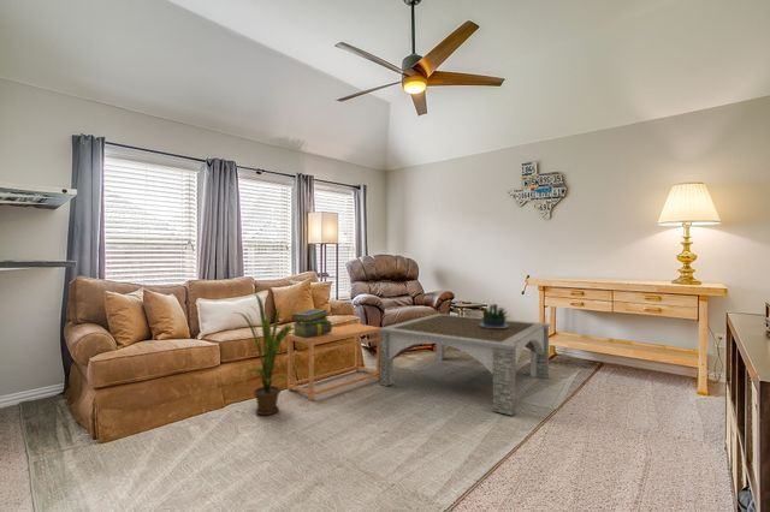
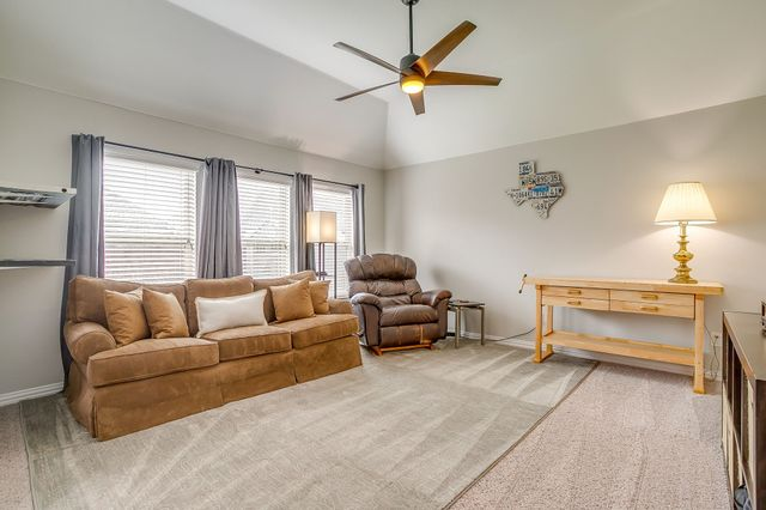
- side table [286,322,380,401]
- potted plant [479,303,510,328]
- house plant [233,291,303,416]
- stack of books [291,308,333,338]
- coffee table [378,312,551,417]
